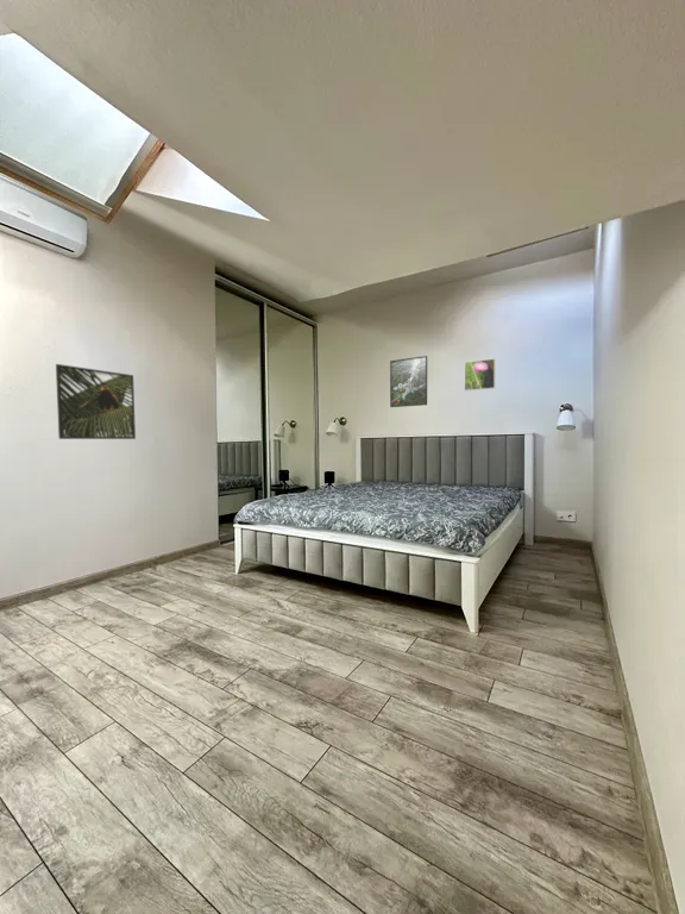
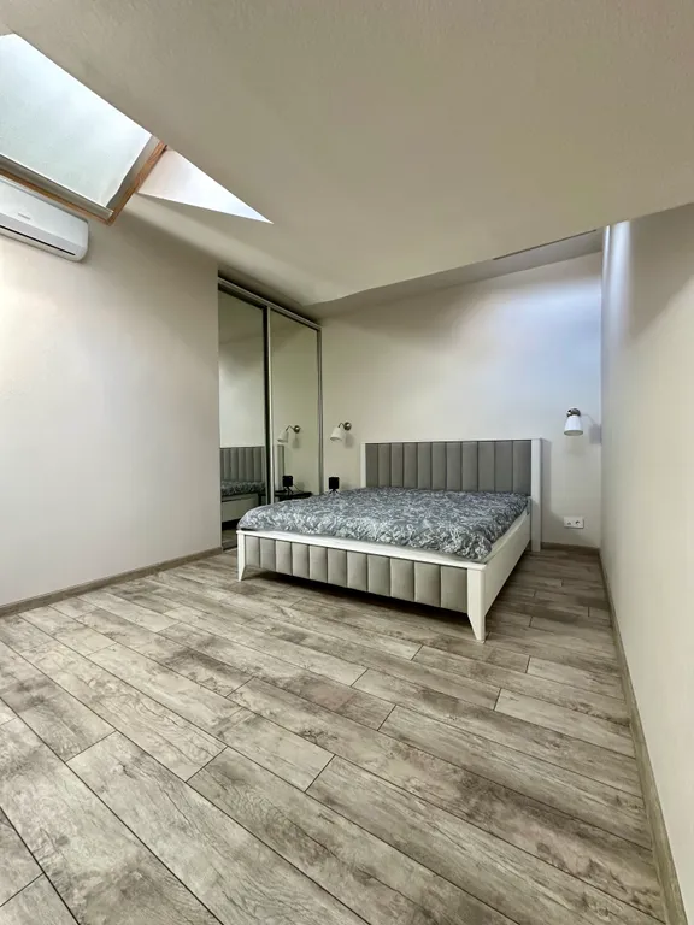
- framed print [464,357,496,392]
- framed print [55,363,137,440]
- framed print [389,355,428,408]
